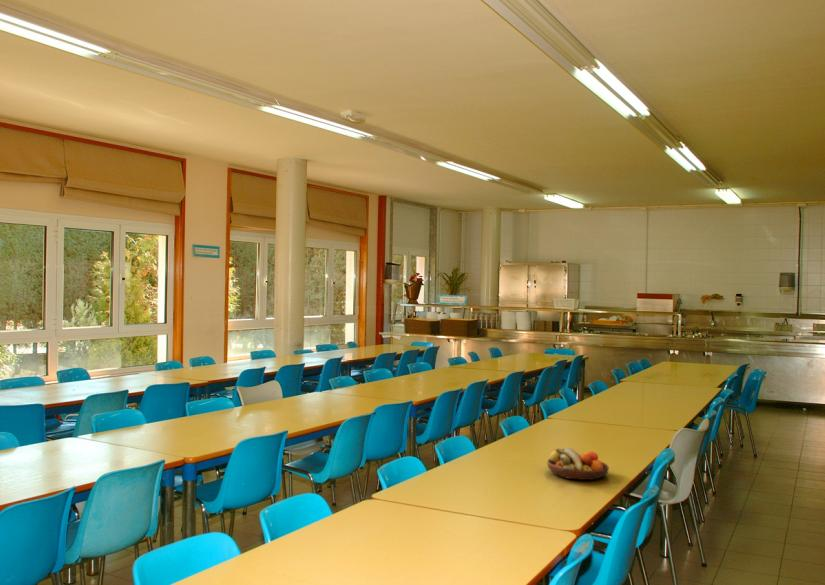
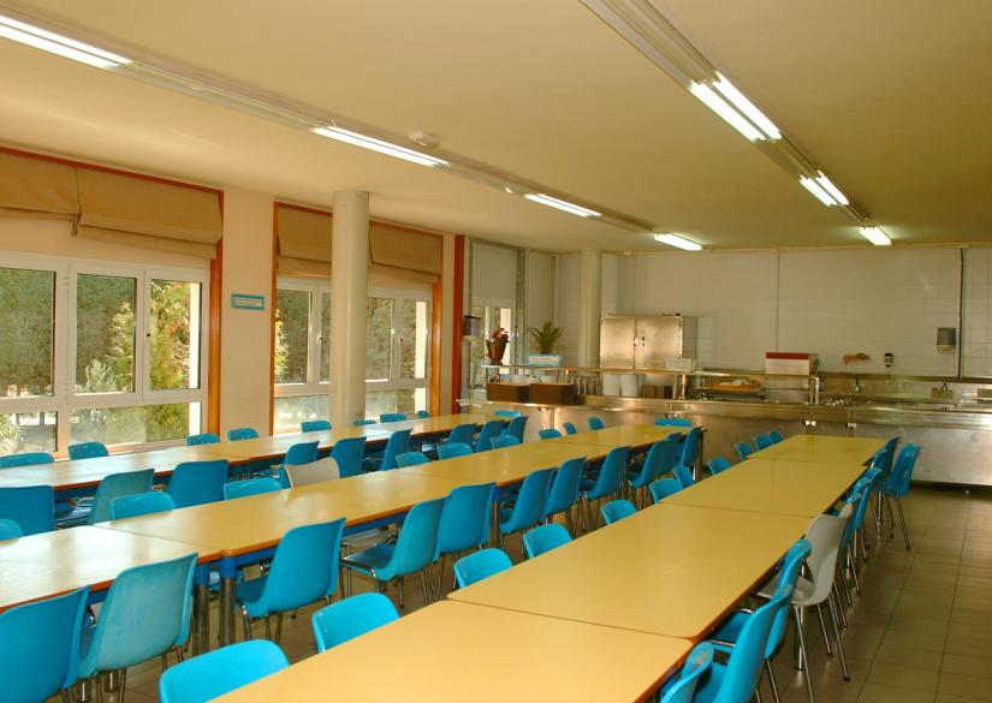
- fruit bowl [546,446,610,481]
